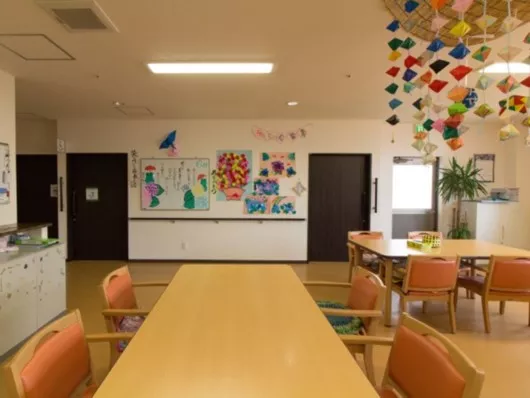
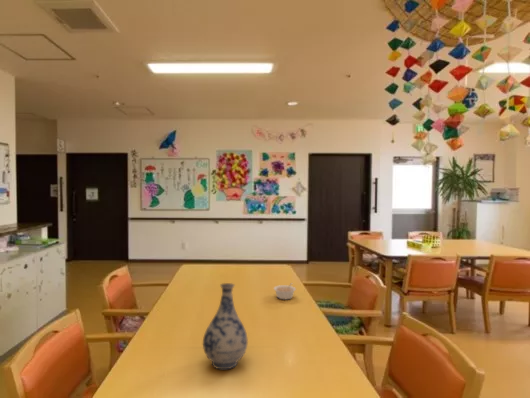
+ legume [273,282,297,300]
+ vase [202,282,249,370]
